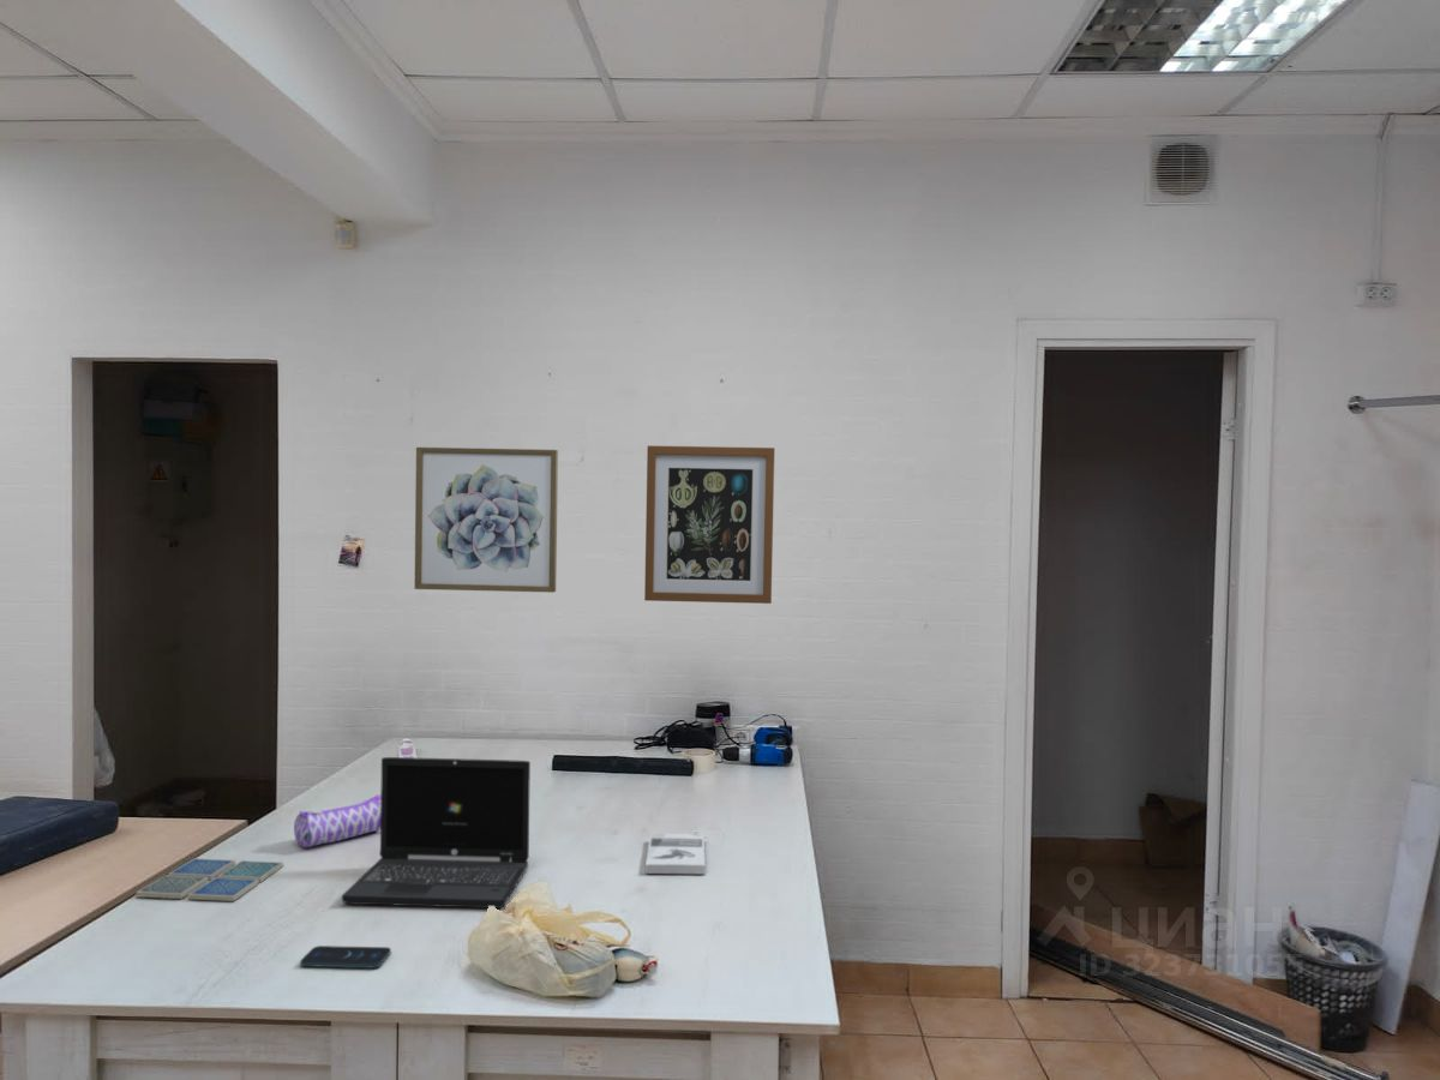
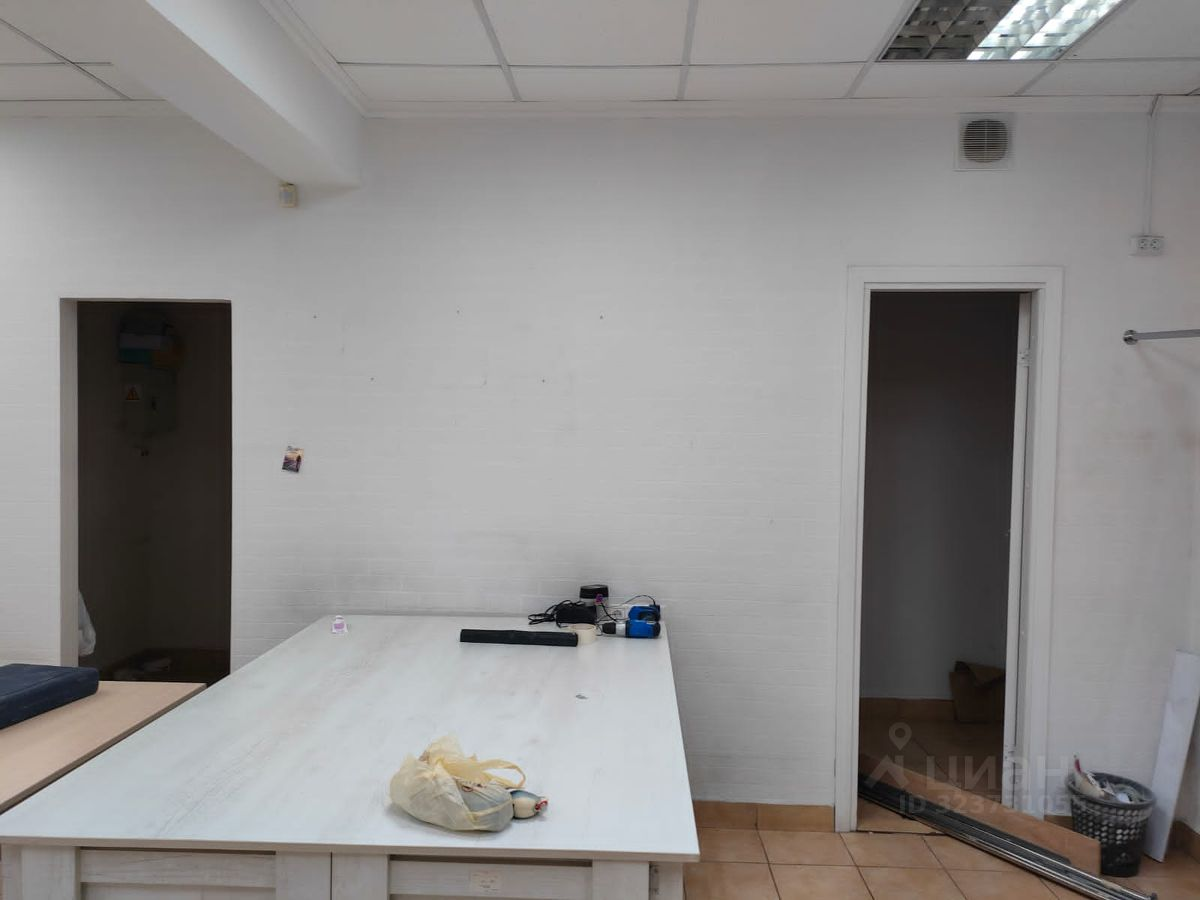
- laptop [341,756,532,910]
- pencil case [293,793,380,848]
- wall art [643,444,775,605]
- book [644,833,706,875]
- smartphone [299,944,392,968]
- wall art [414,446,559,594]
- drink coaster [134,857,284,902]
